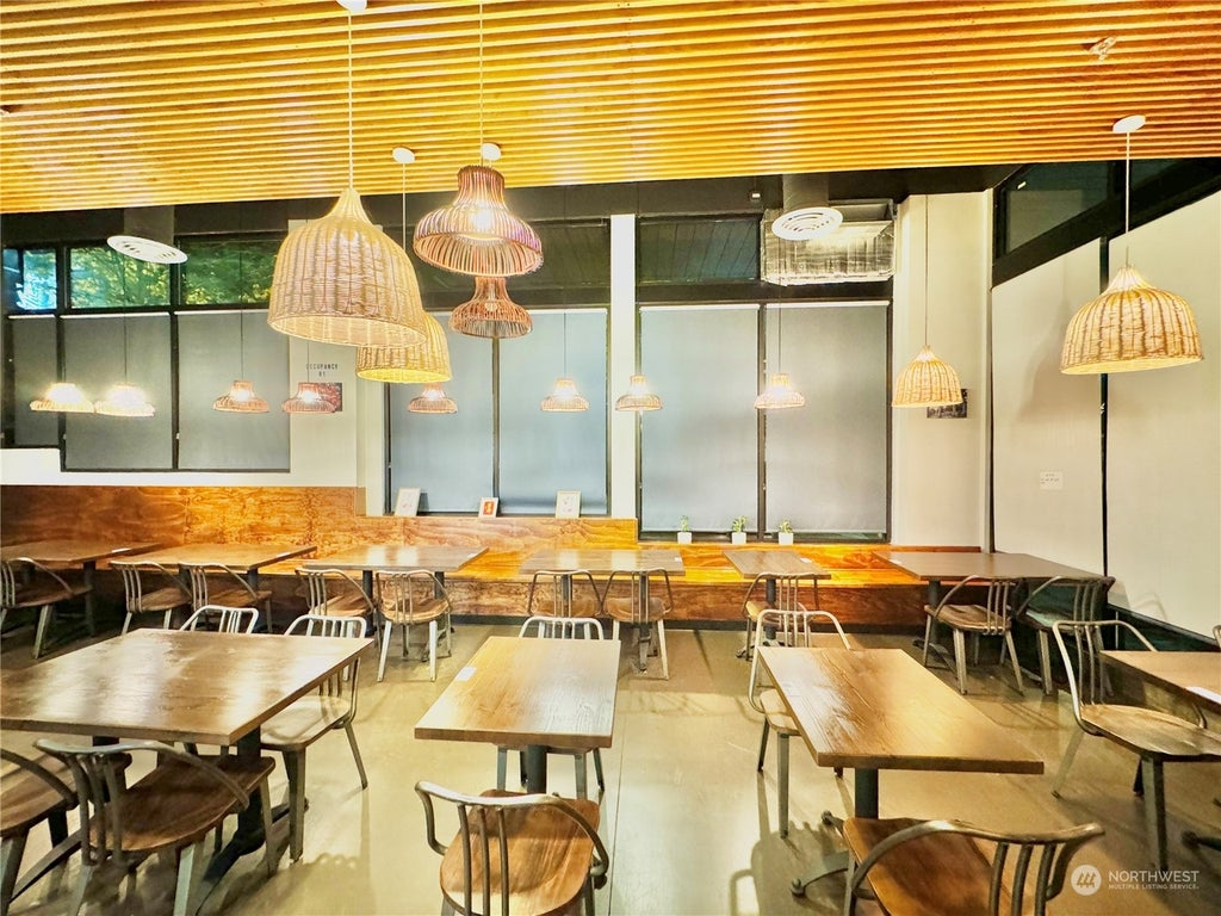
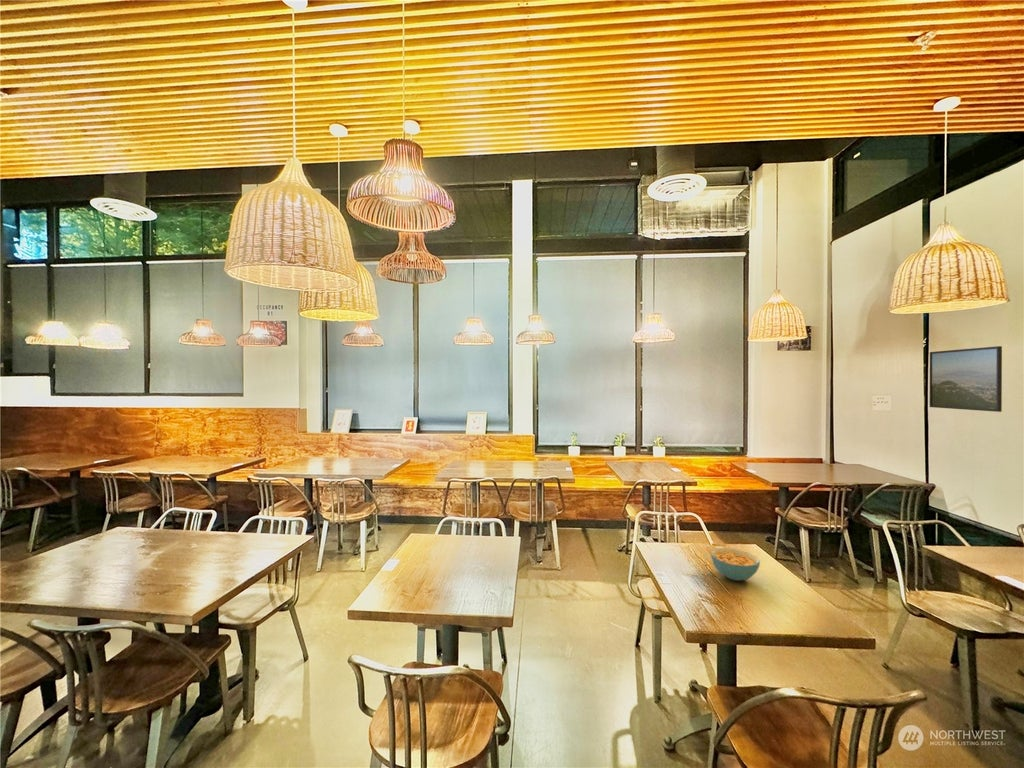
+ cereal bowl [710,547,761,582]
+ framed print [929,345,1003,413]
